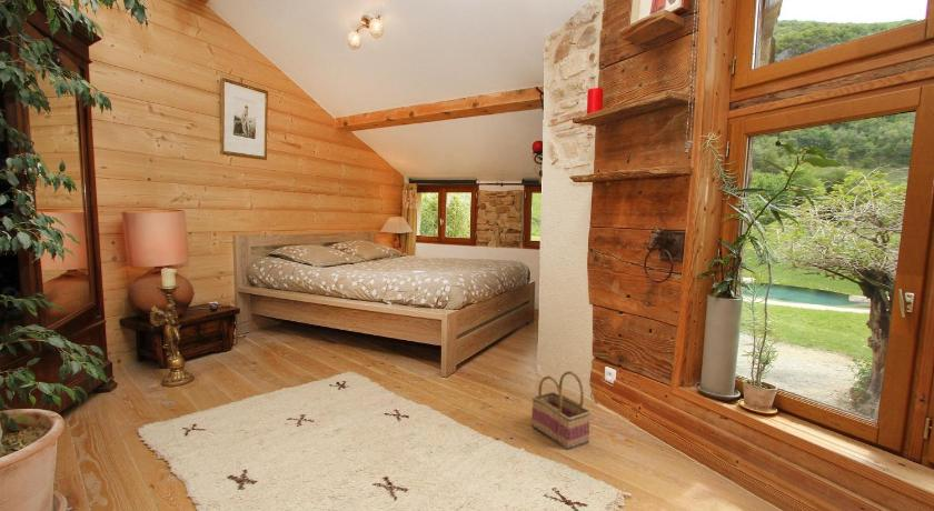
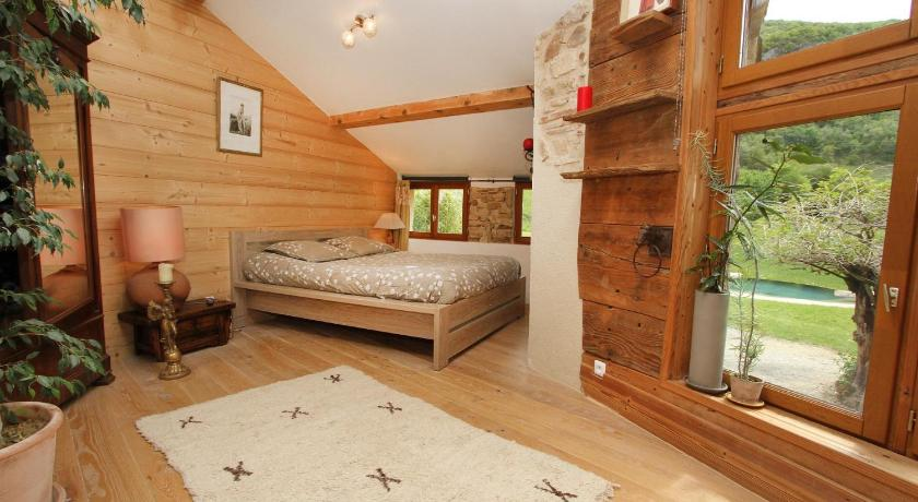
- basket [530,370,593,451]
